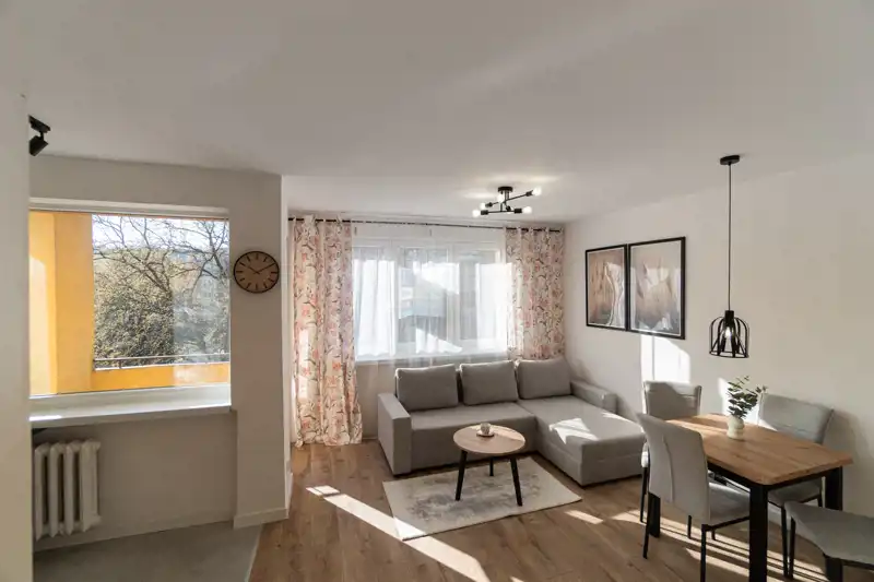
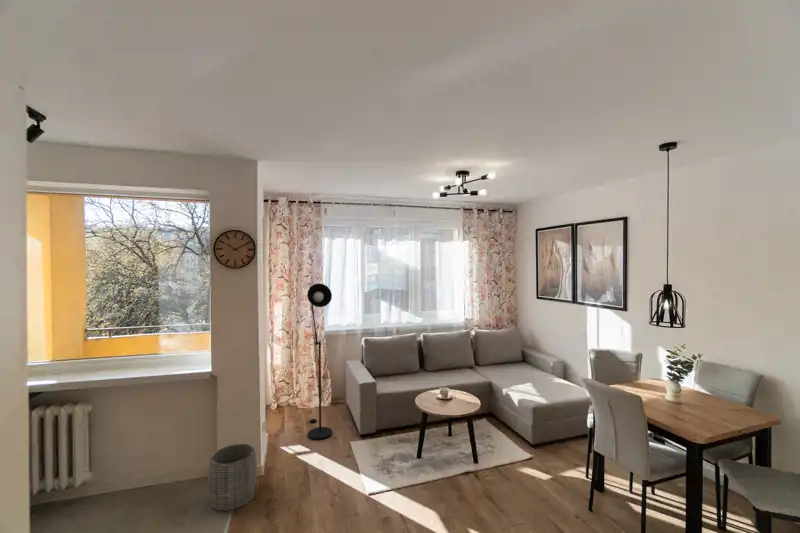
+ woven basket [207,443,258,512]
+ floor lamp [305,282,333,441]
